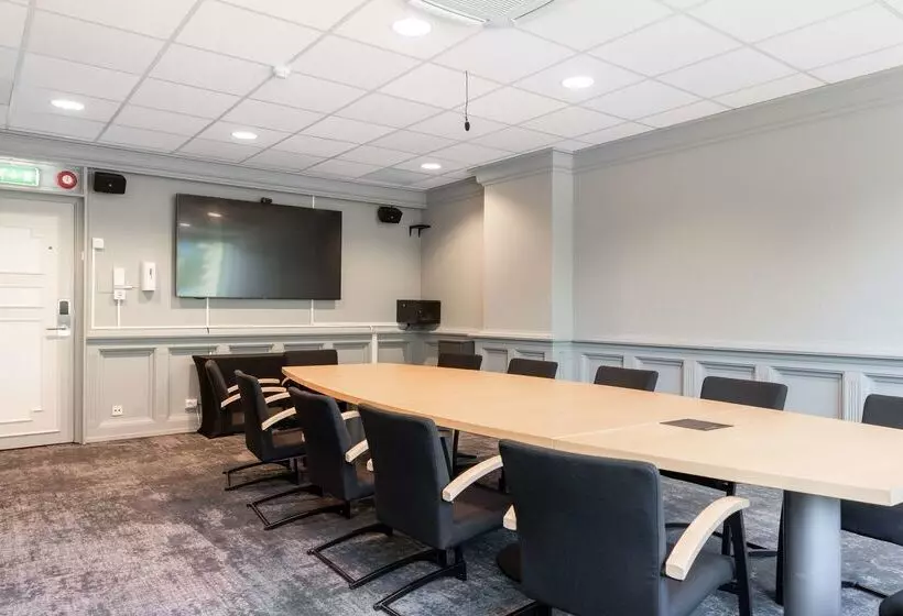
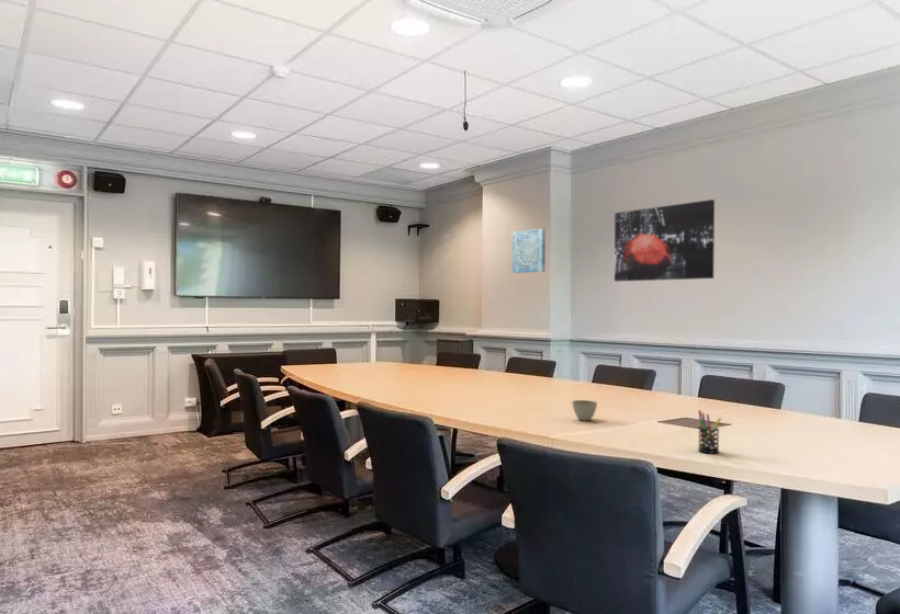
+ wall art [614,198,716,283]
+ flower pot [571,399,598,421]
+ pen holder [697,409,722,455]
+ wall art [511,227,547,274]
